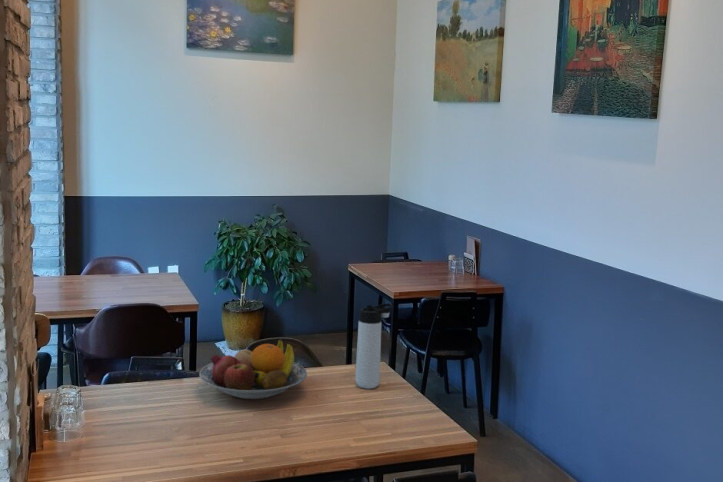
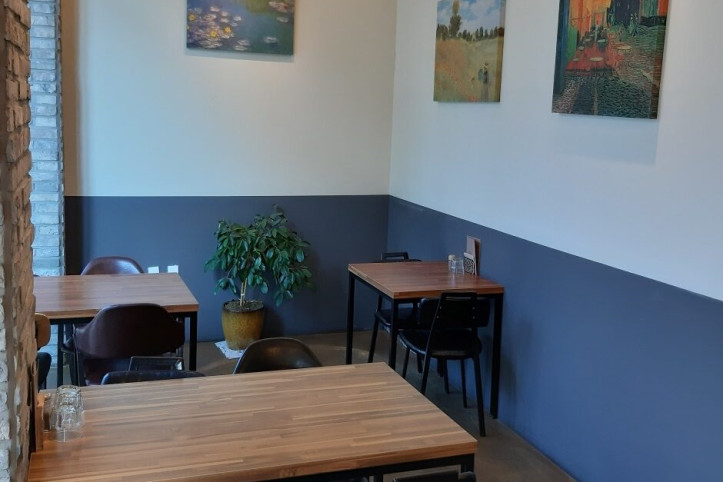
- fruit bowl [199,339,308,400]
- thermos bottle [354,303,394,390]
